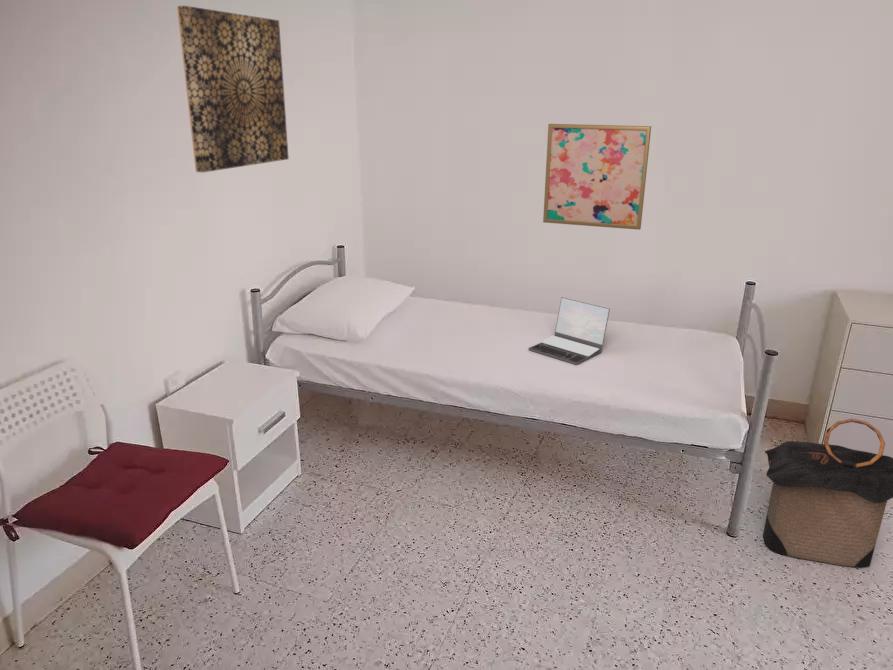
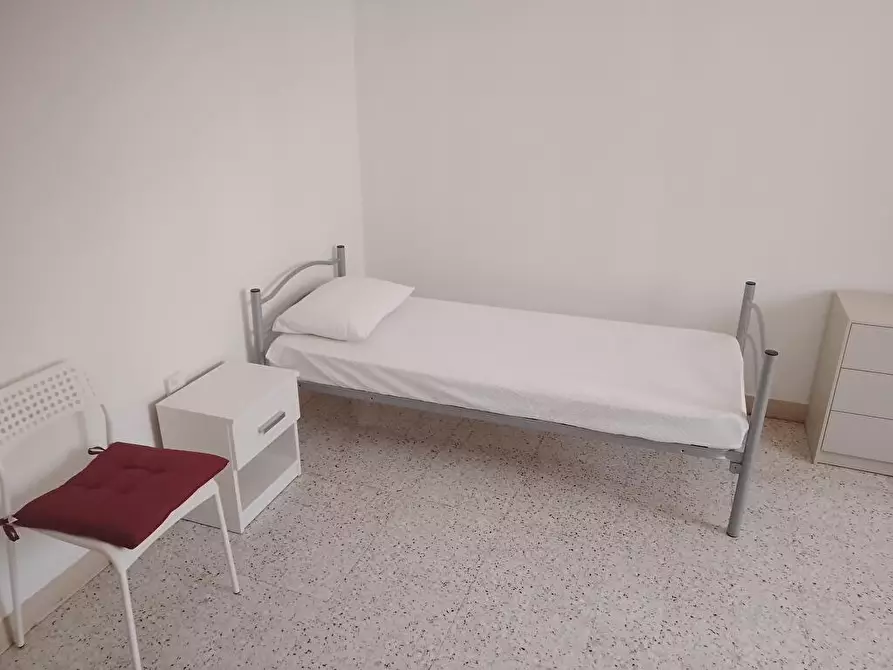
- wall art [176,5,290,173]
- laundry hamper [762,417,893,569]
- laptop [528,296,611,366]
- wall art [542,123,652,231]
